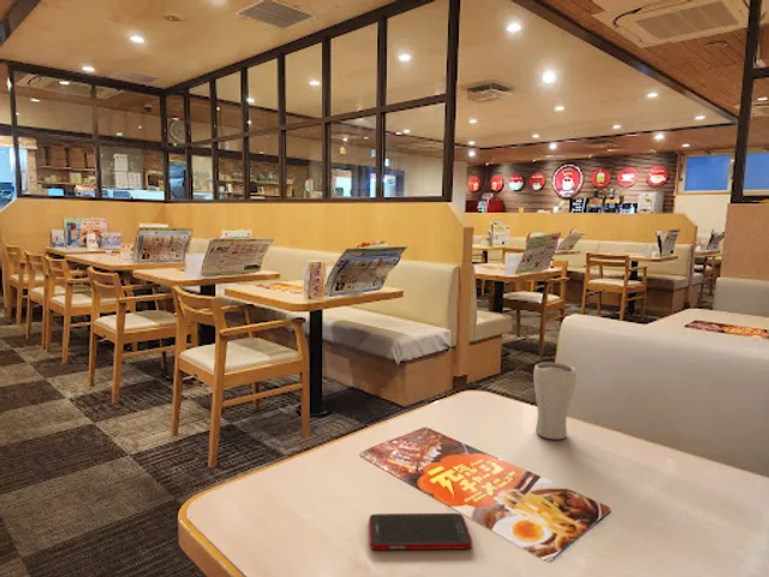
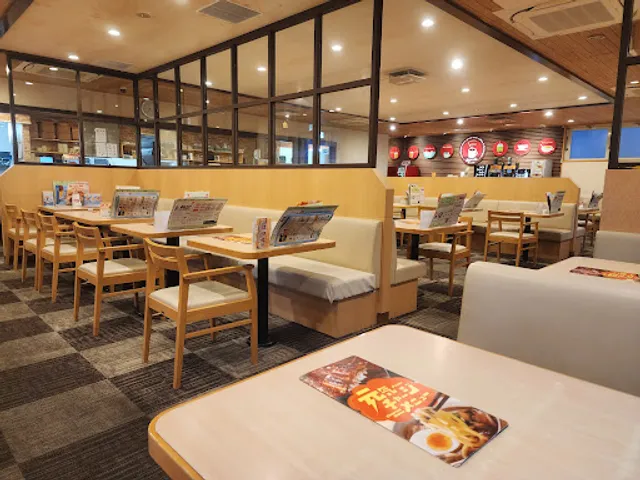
- cell phone [368,512,473,551]
- drinking glass [532,361,577,440]
